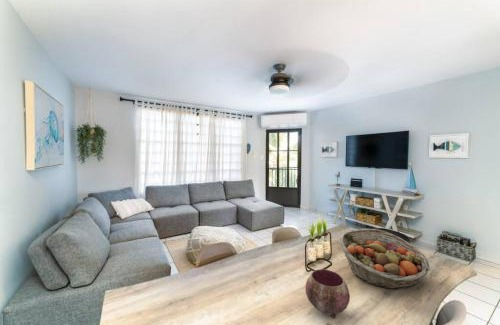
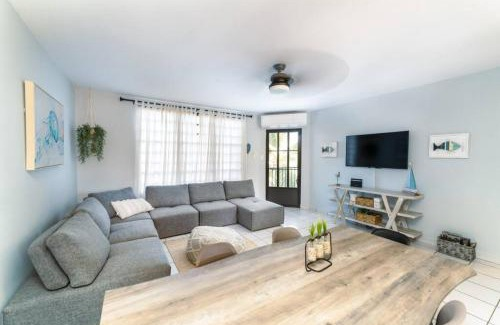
- bowl [305,268,351,319]
- fruit basket [338,228,431,290]
